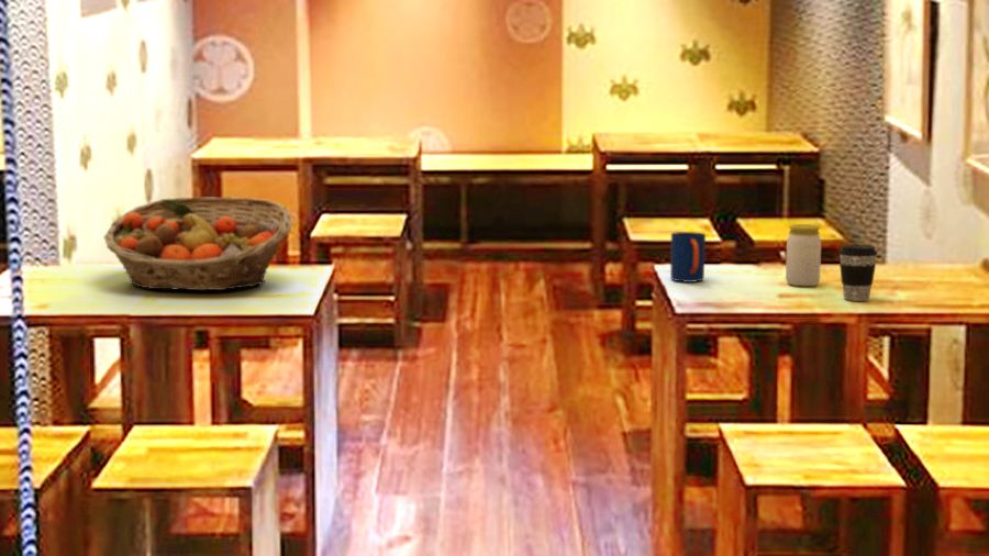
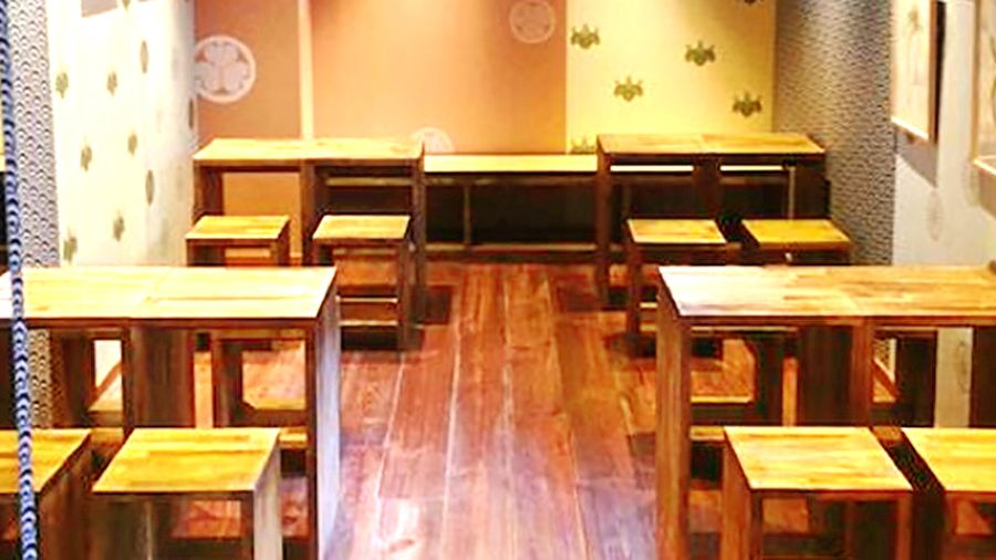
- coffee cup [837,244,879,302]
- fruit basket [102,196,293,291]
- mug [669,231,707,283]
- jar [785,223,822,287]
